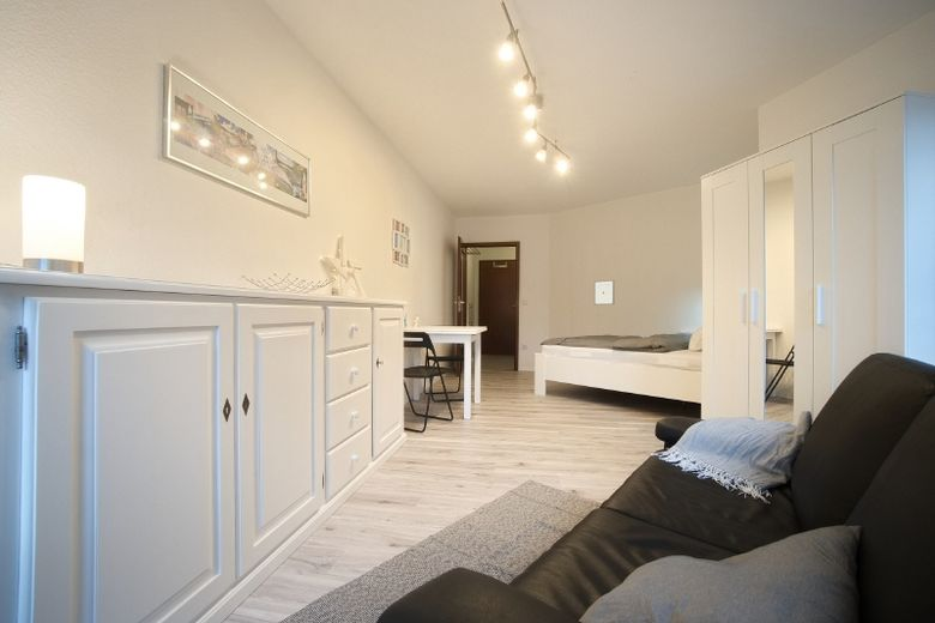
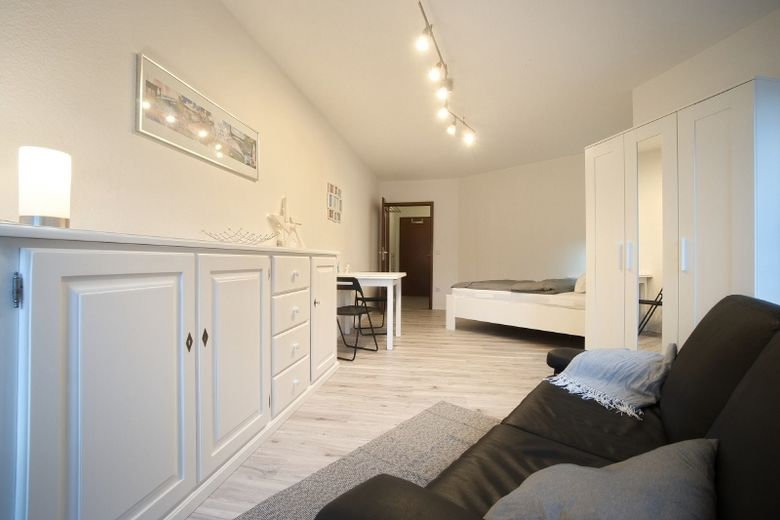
- wall art [593,279,615,307]
